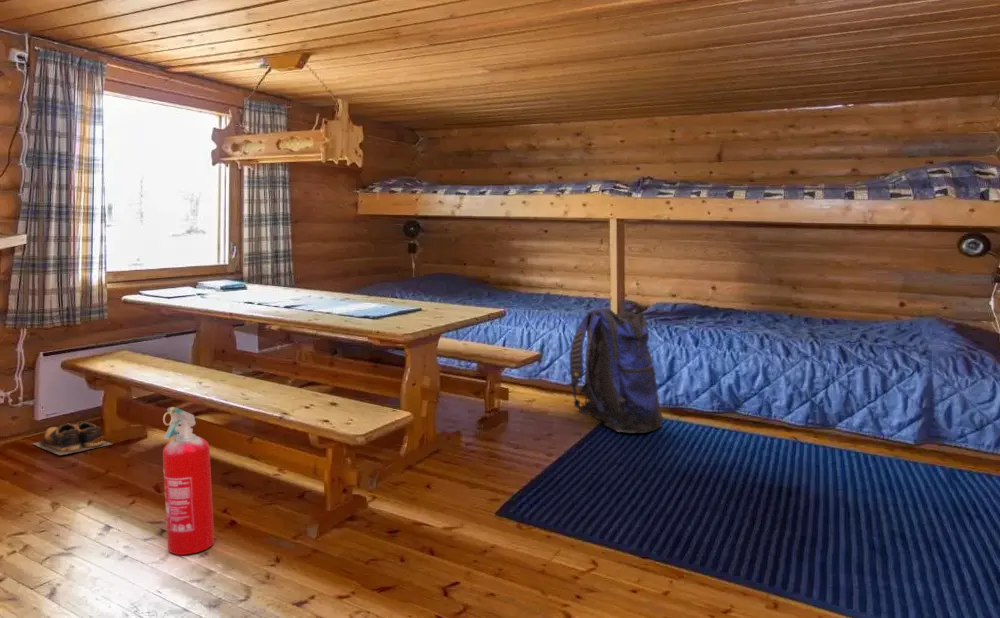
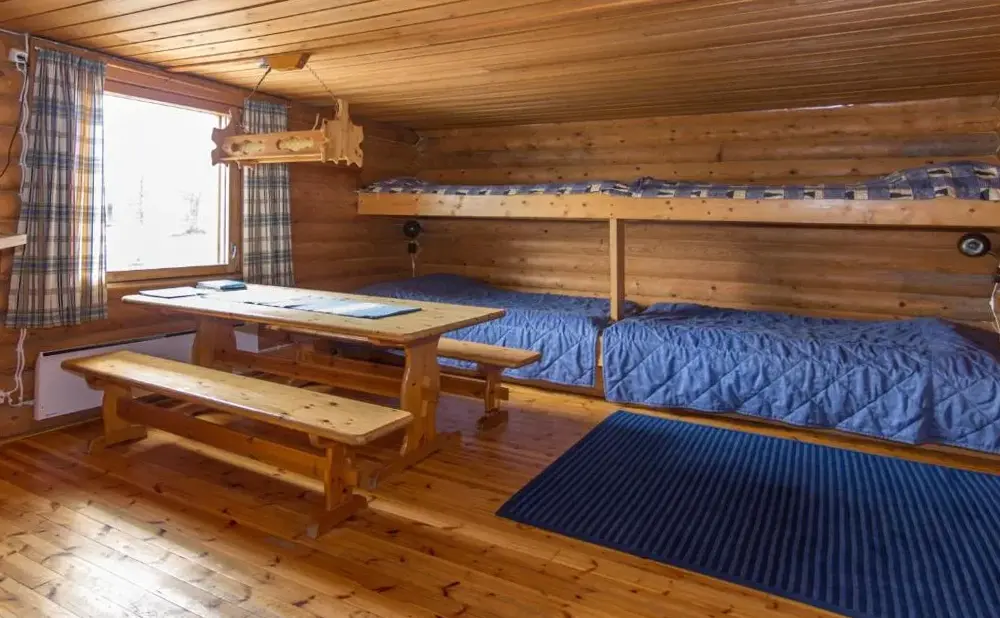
- shoes [31,420,113,456]
- backpack [568,307,665,434]
- fire extinguisher [162,406,215,556]
